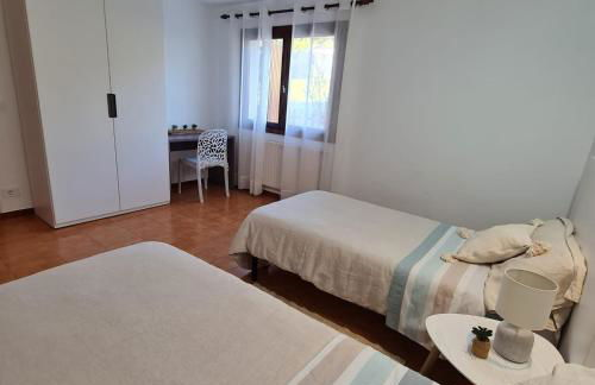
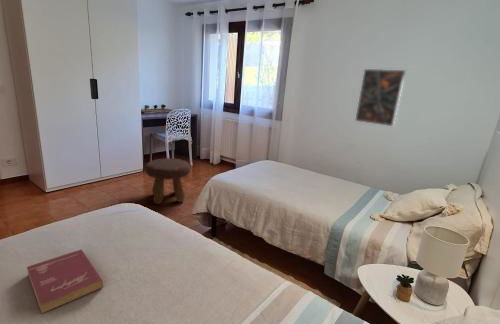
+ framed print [354,68,407,127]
+ book [26,248,104,315]
+ footstool [144,157,192,205]
